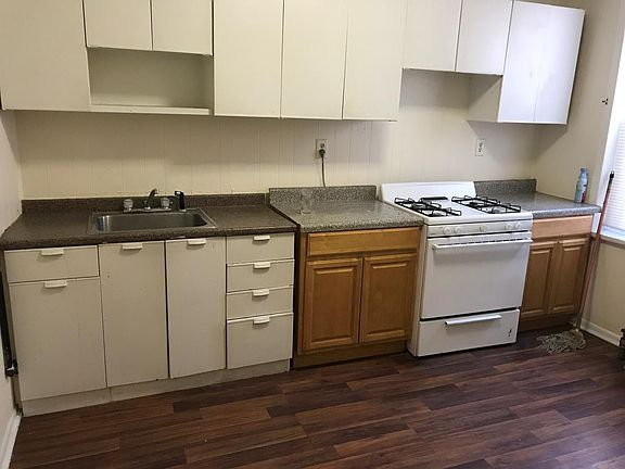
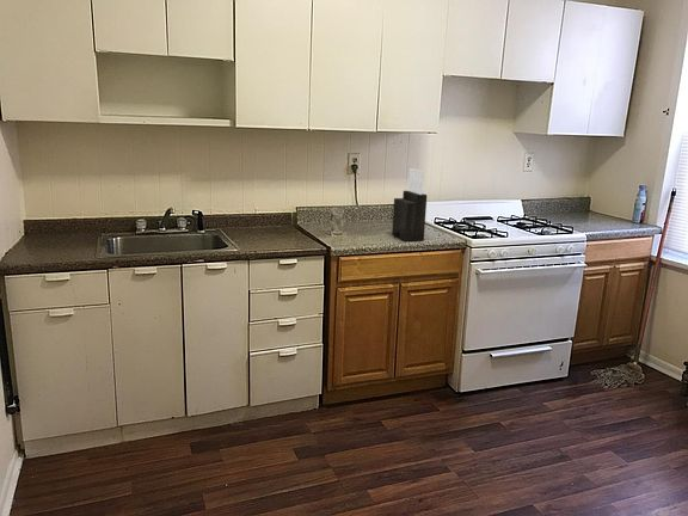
+ knife block [391,167,428,242]
